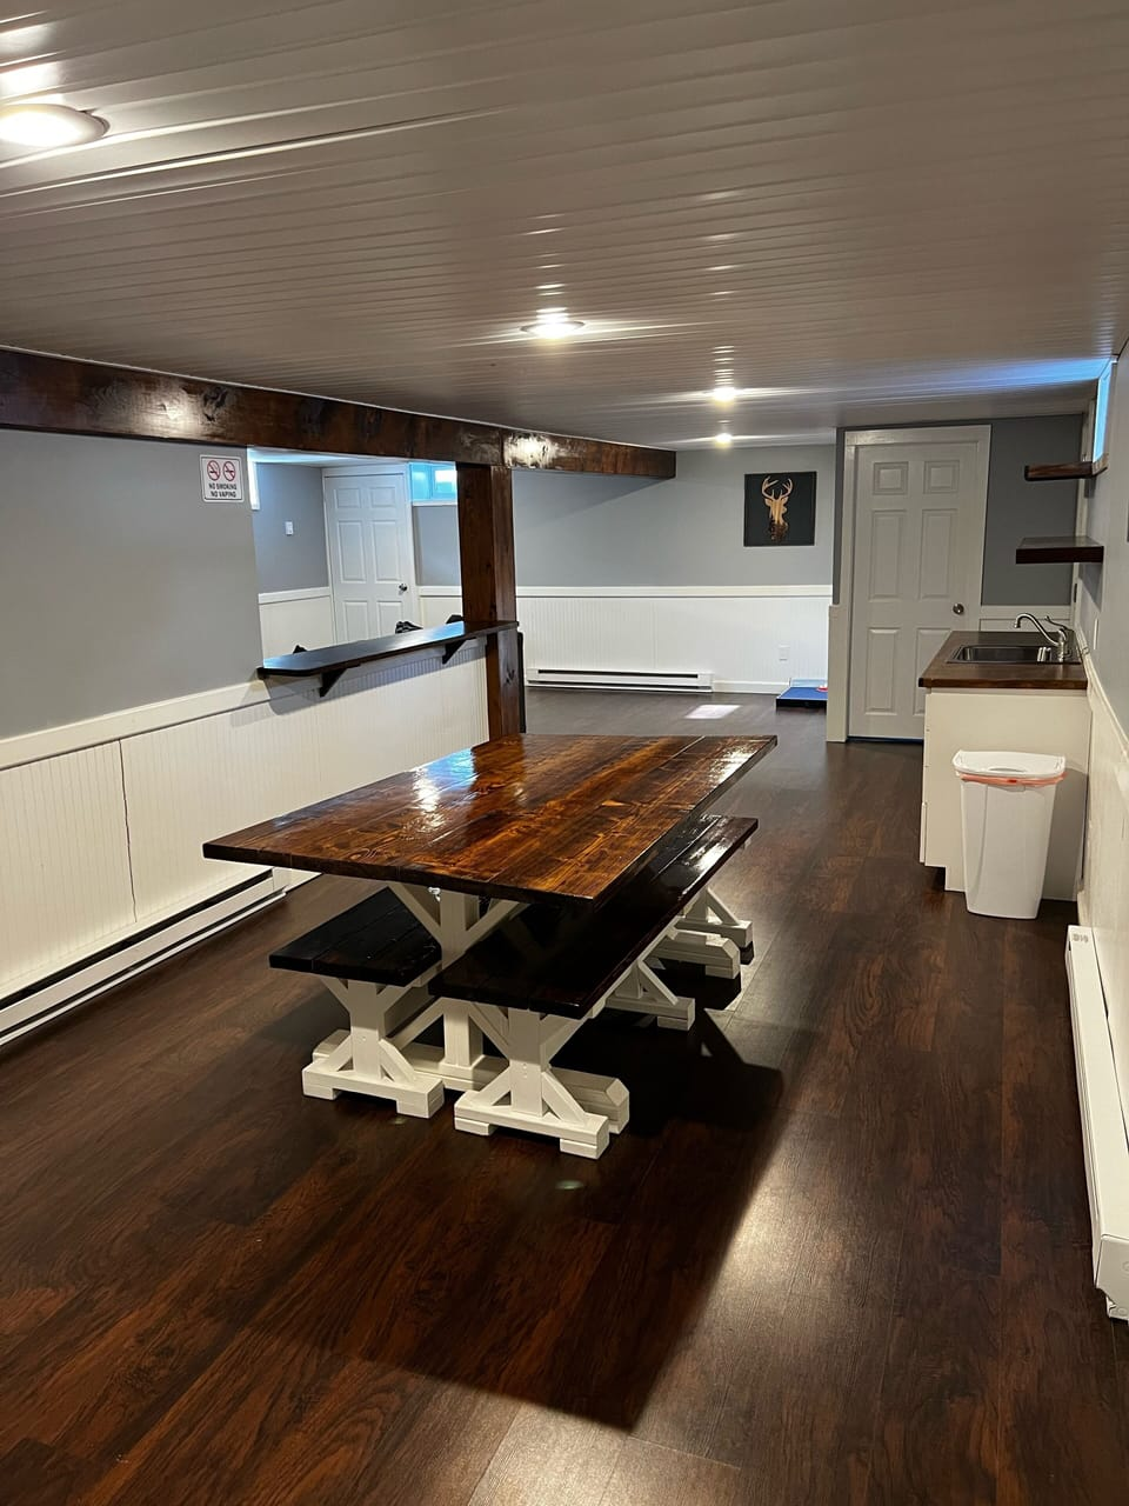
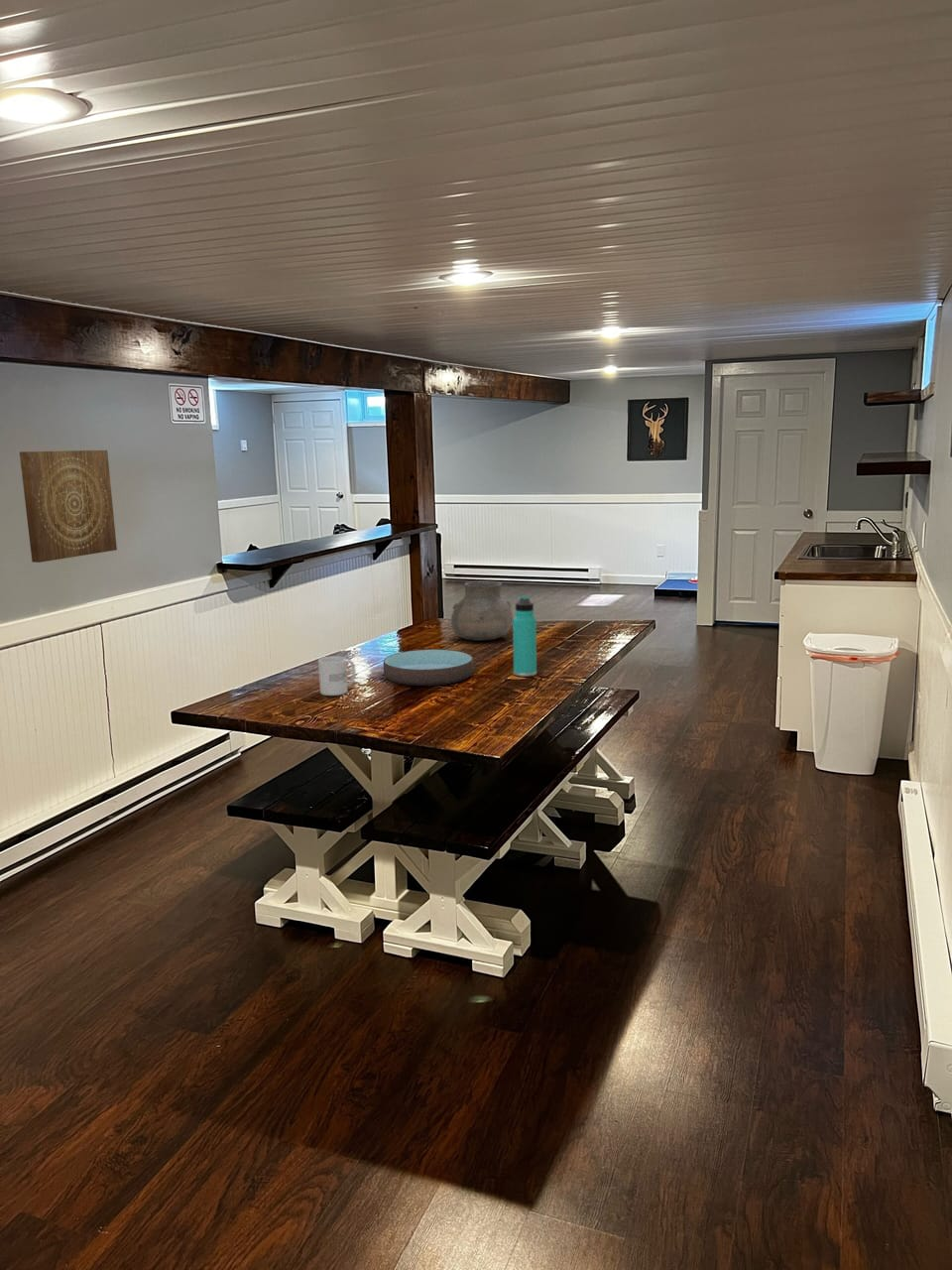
+ mug [317,655,357,697]
+ wall art [19,449,118,564]
+ bowl [383,648,474,687]
+ vase [450,579,514,642]
+ thermos bottle [512,594,537,678]
